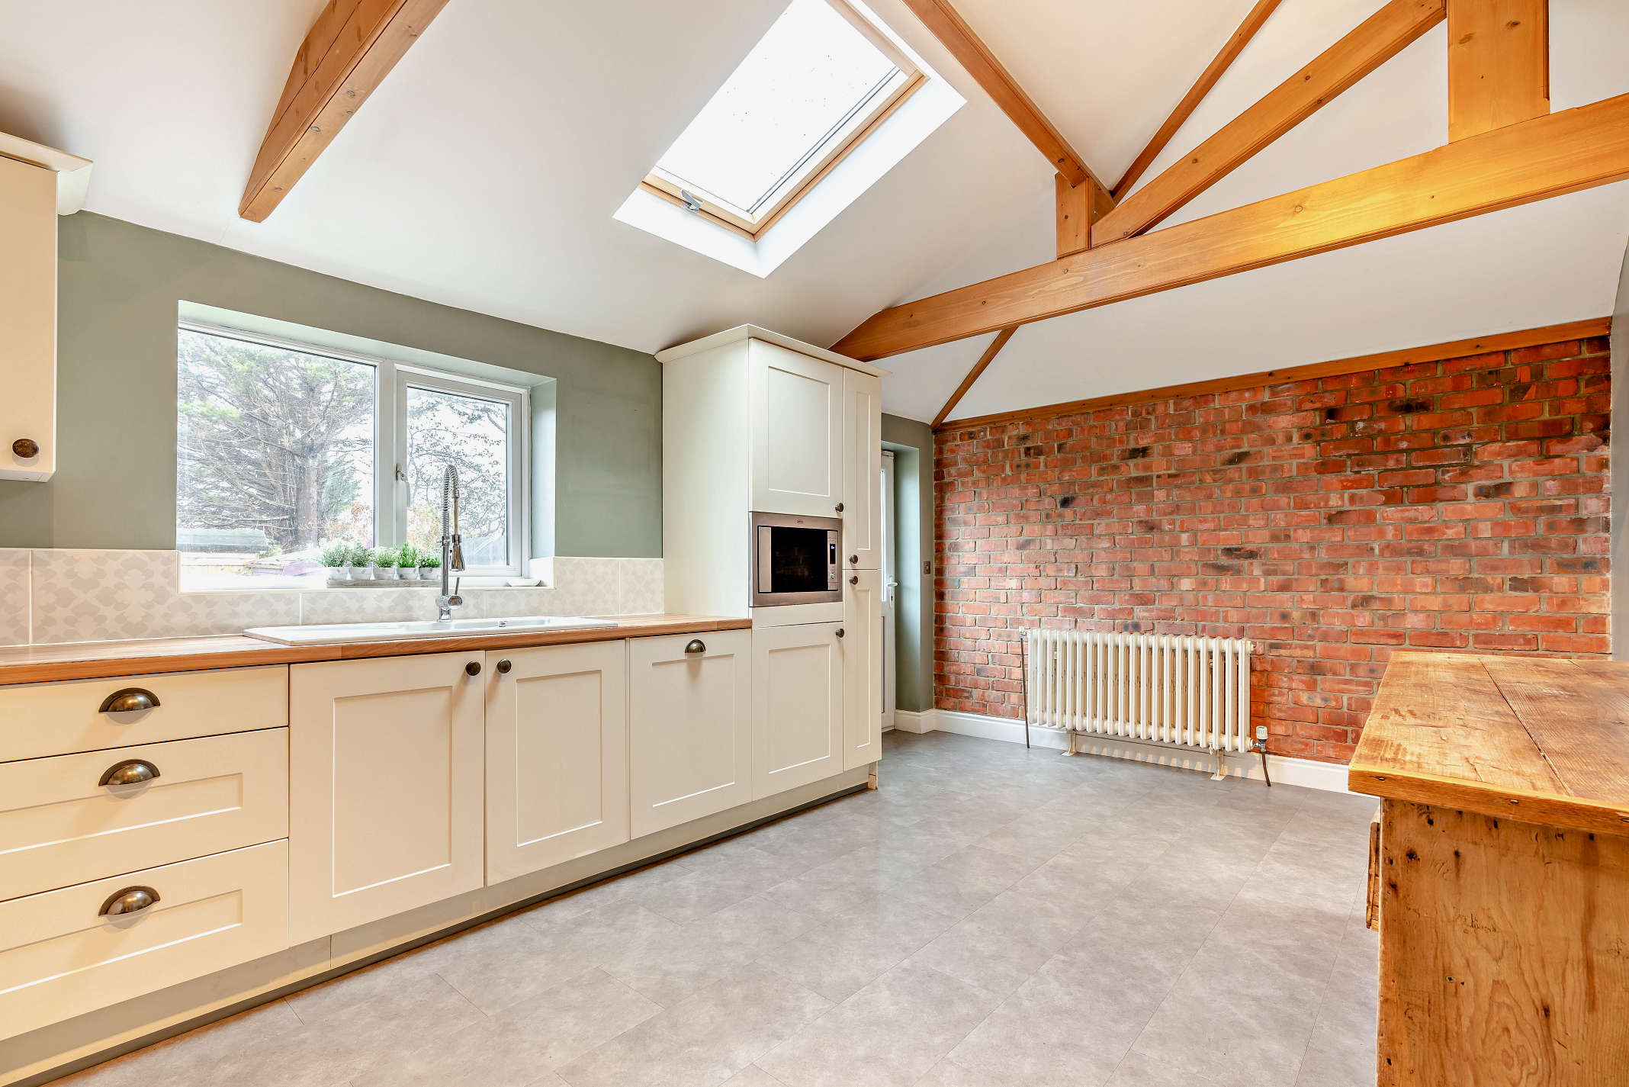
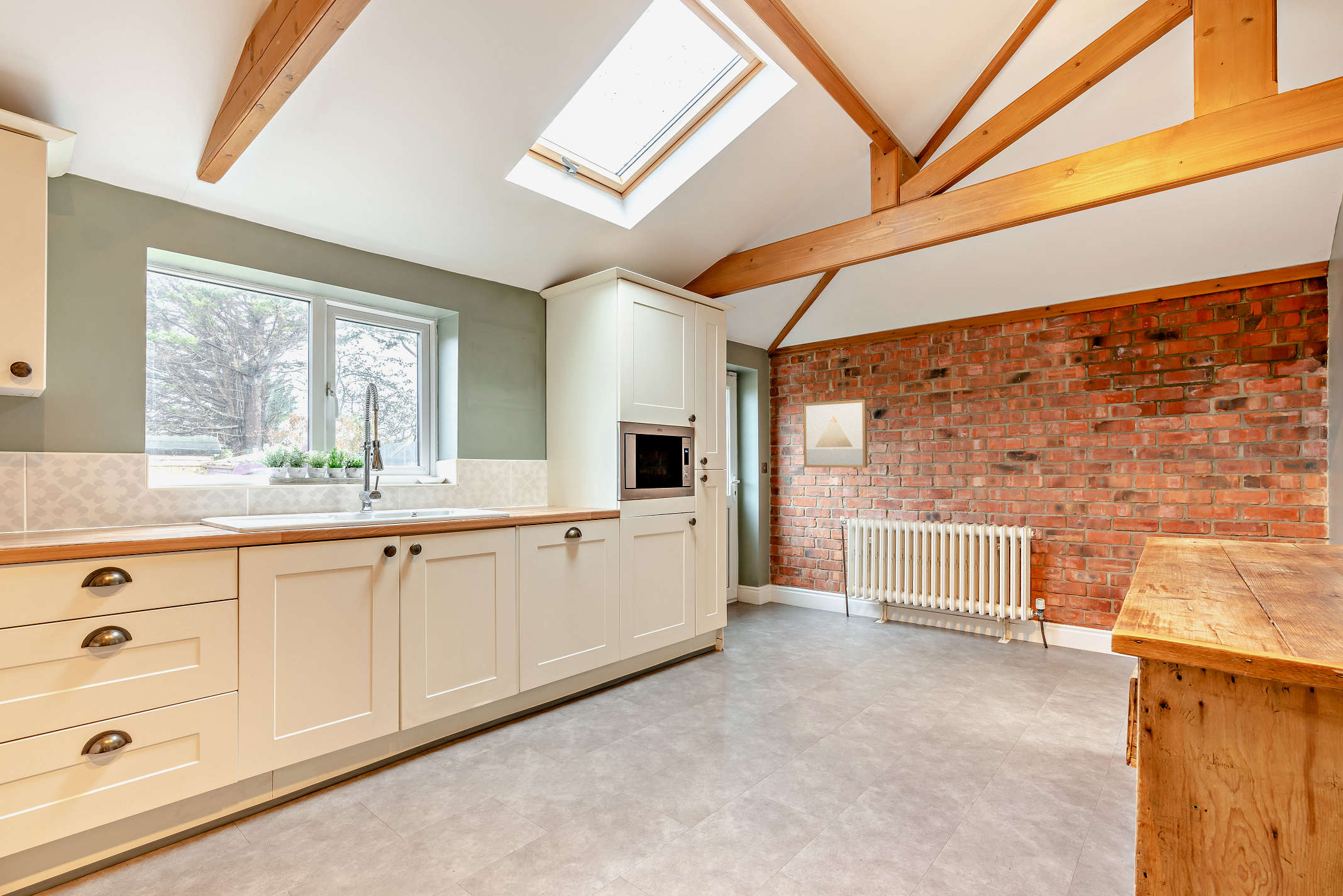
+ wall art [803,399,868,468]
